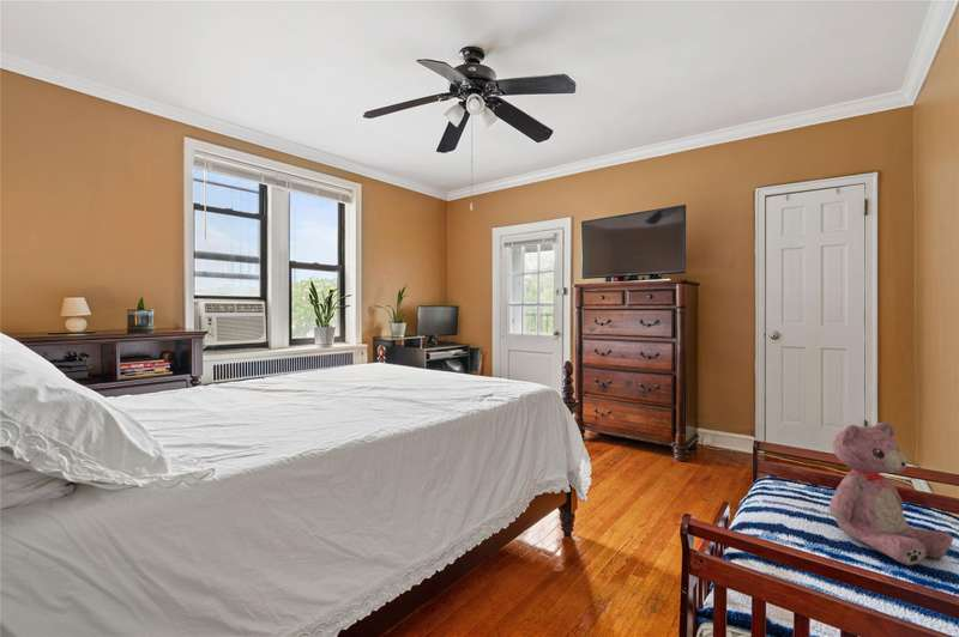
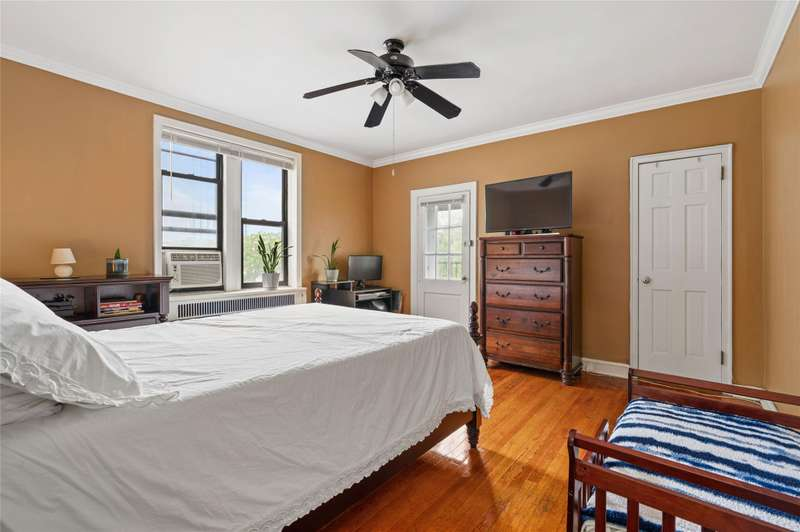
- teddy bear [828,421,954,566]
